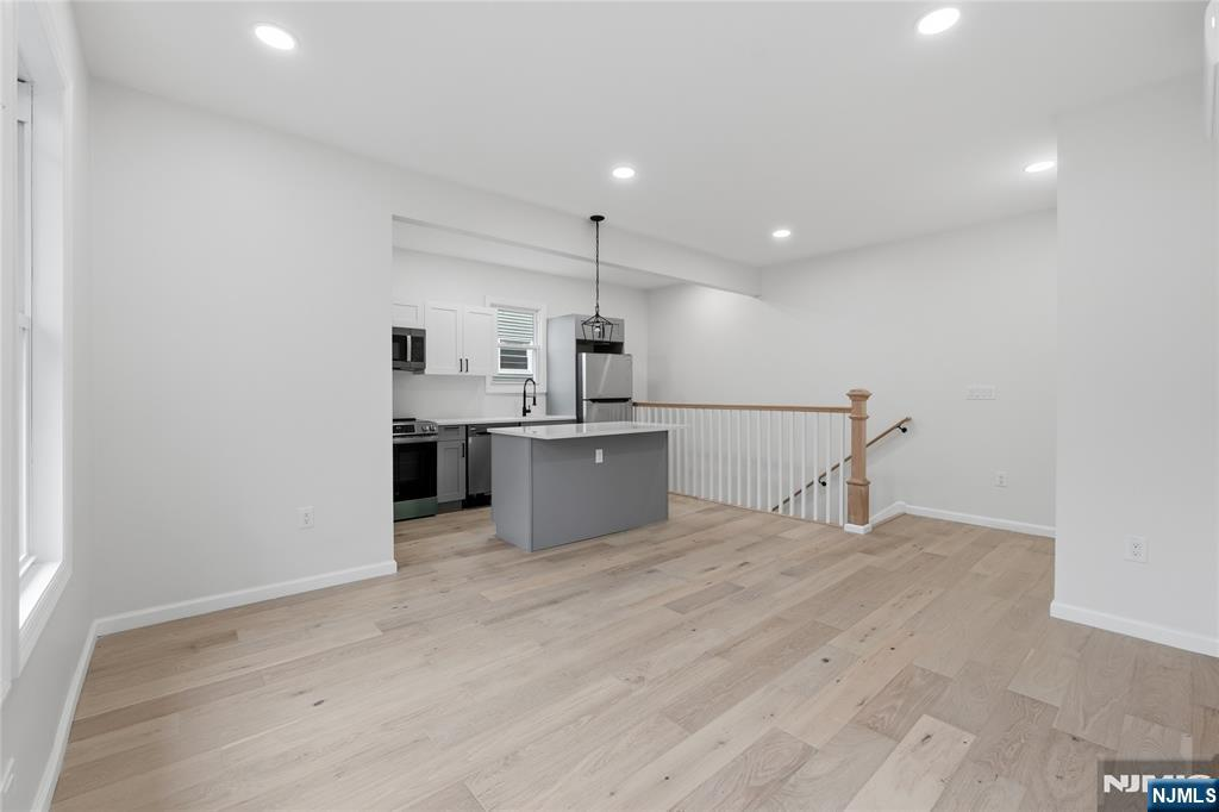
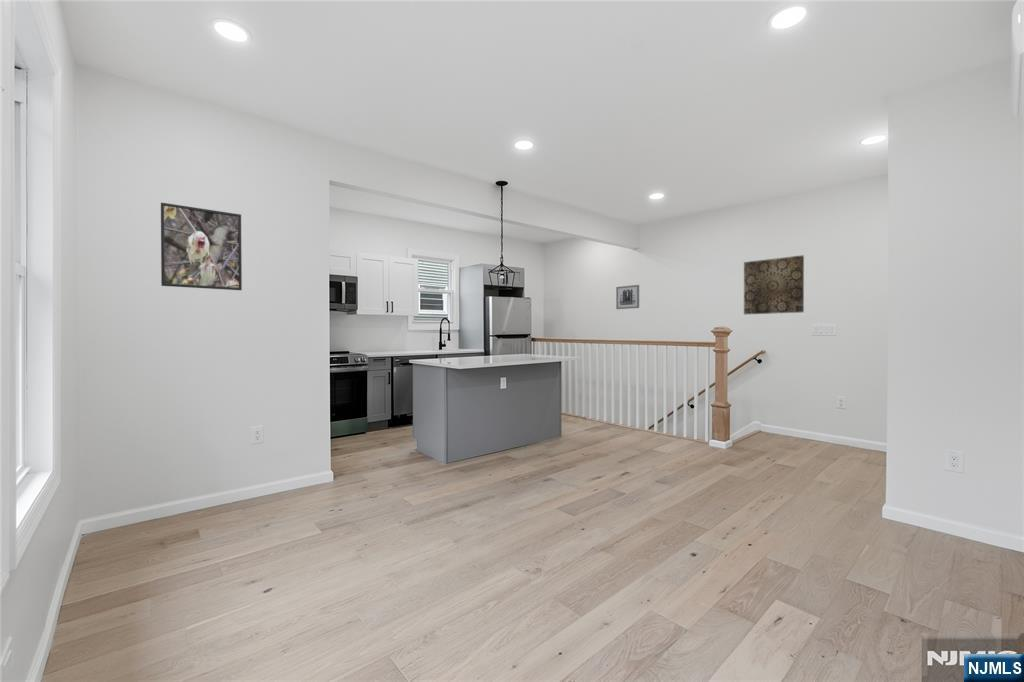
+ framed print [160,202,243,291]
+ wall art [615,284,640,310]
+ wall art [743,254,805,315]
